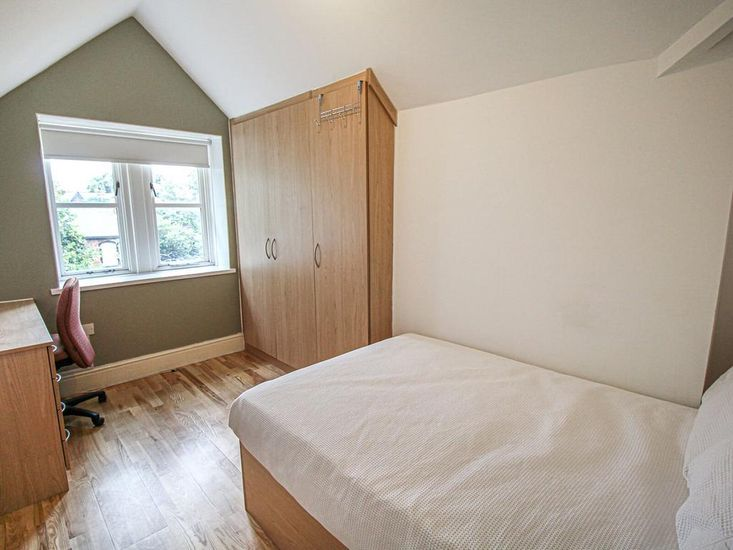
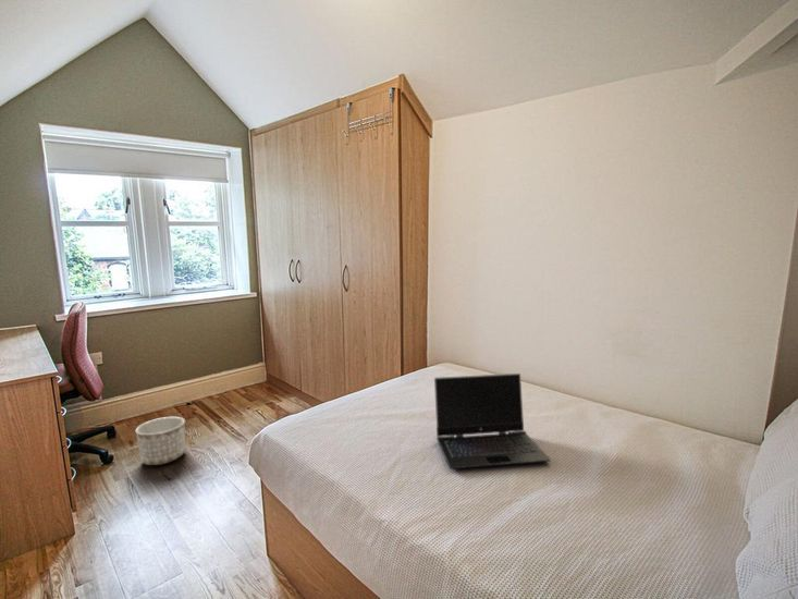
+ laptop computer [433,372,552,469]
+ planter [135,416,186,466]
